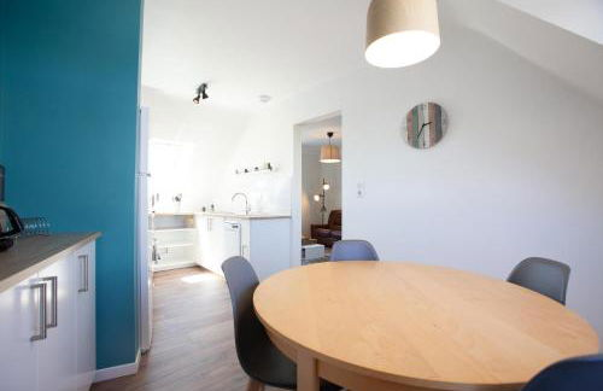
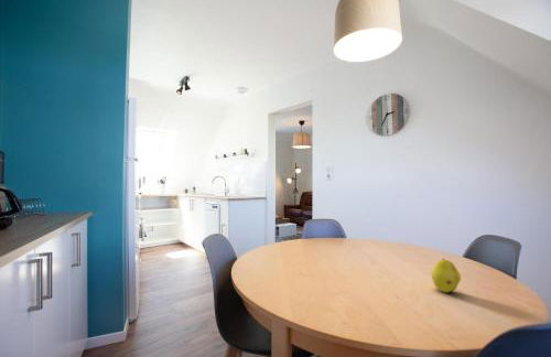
+ fruit [431,257,462,293]
